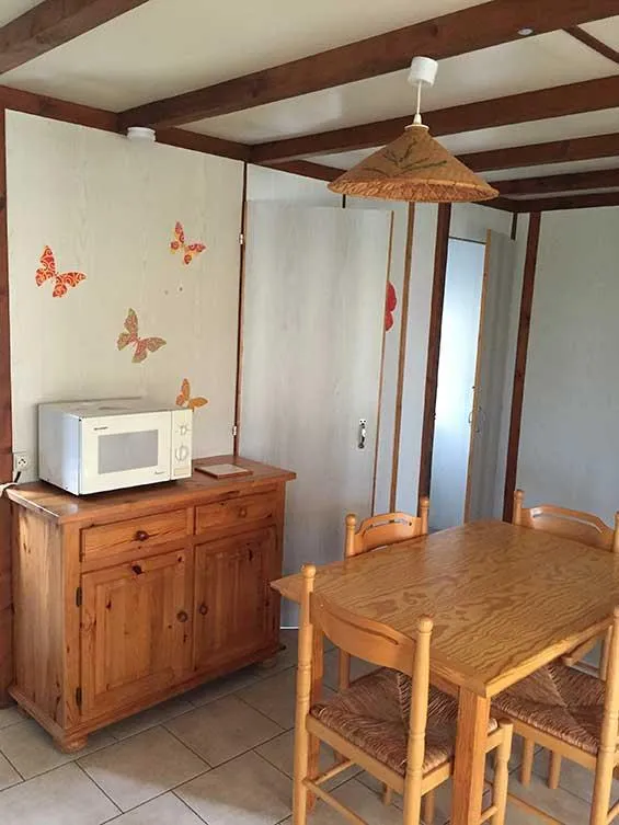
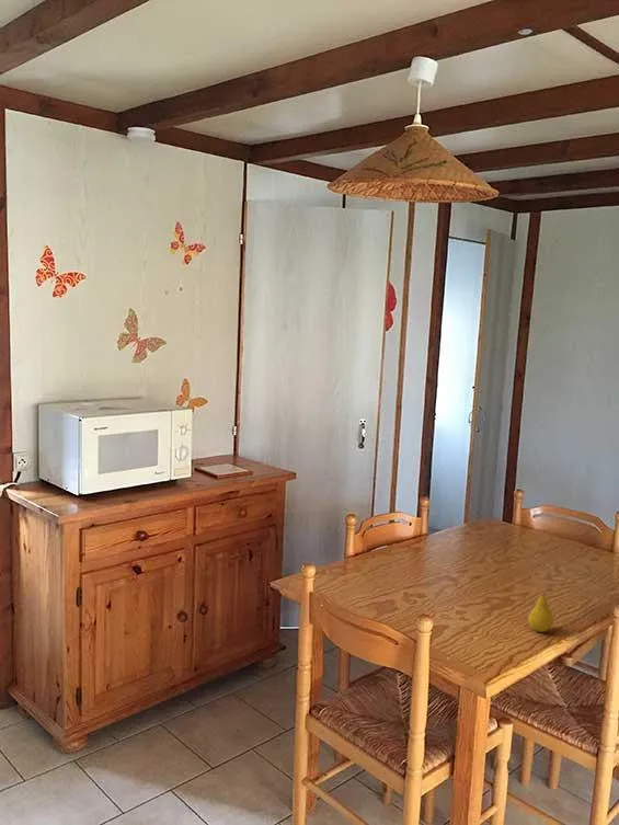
+ fruit [527,588,554,633]
